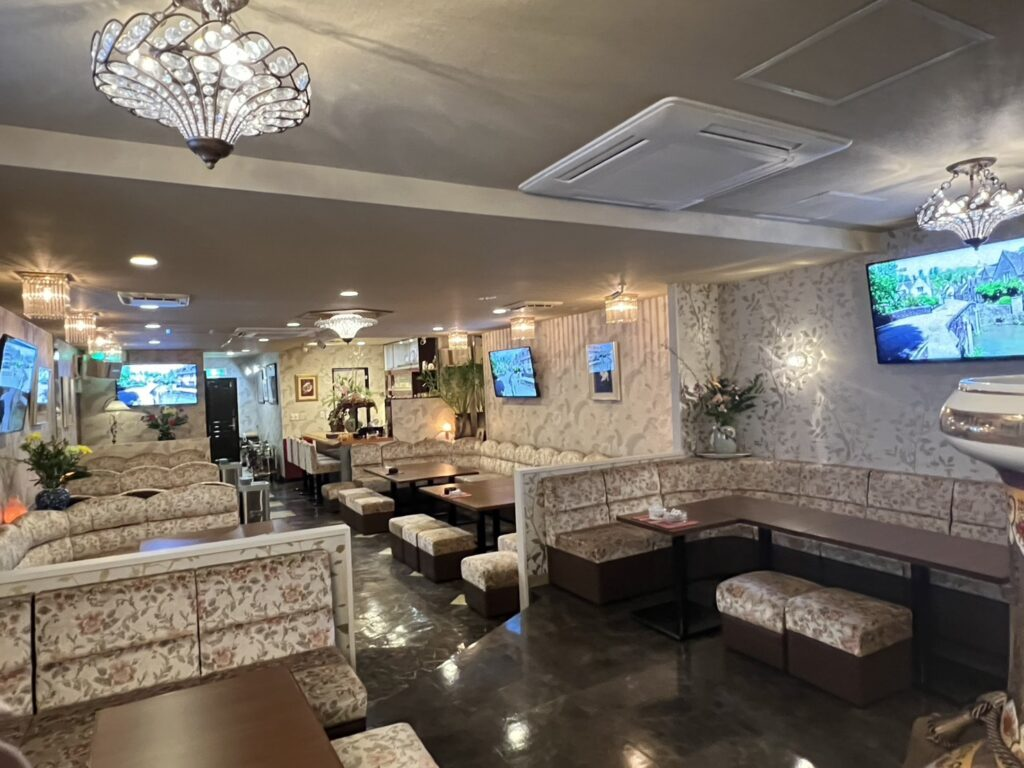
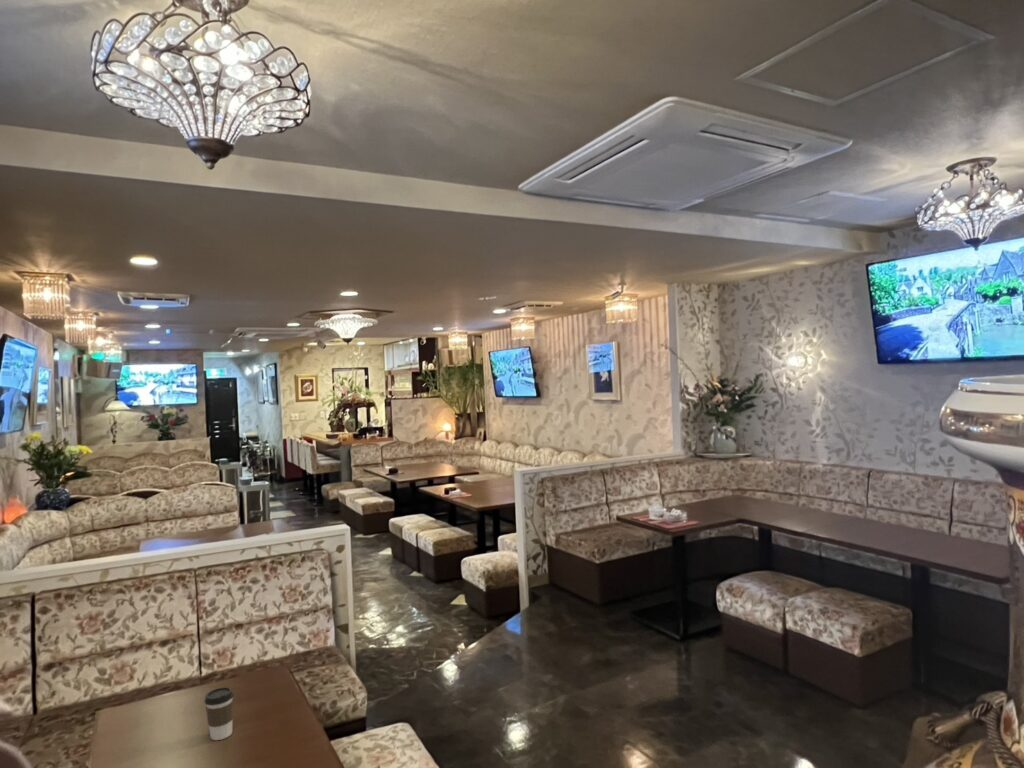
+ coffee cup [204,686,235,741]
